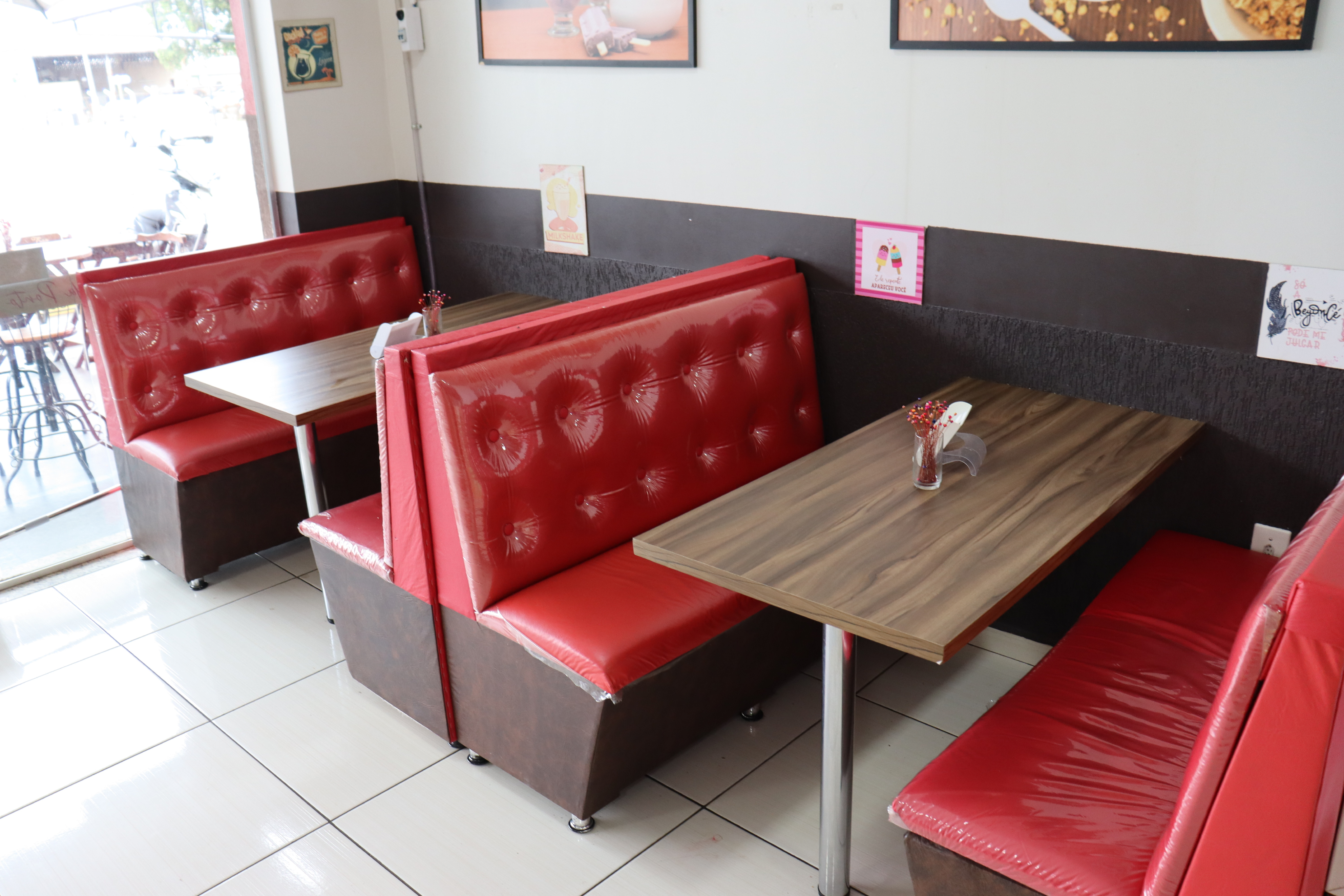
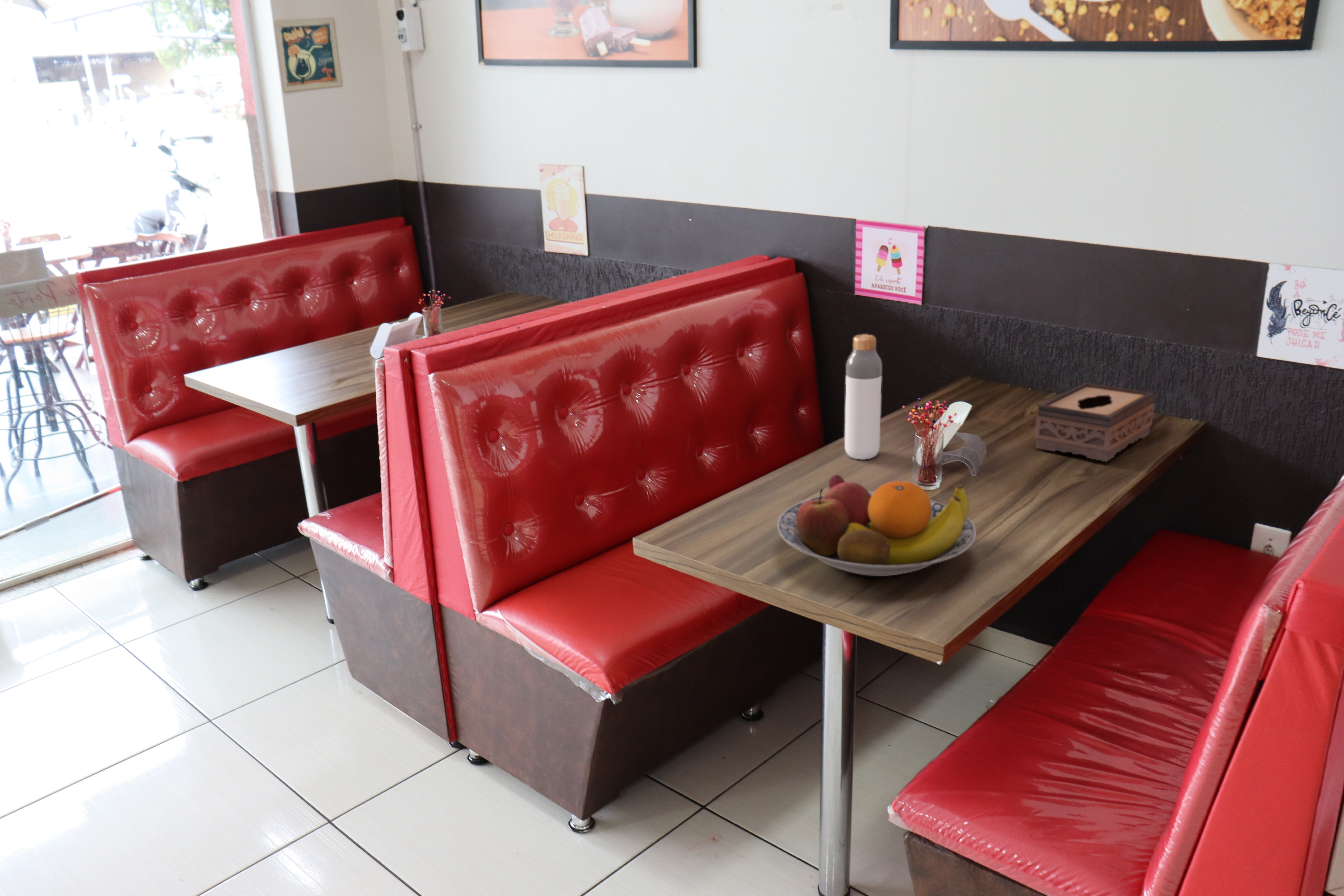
+ fruit bowl [777,474,976,576]
+ bottle [844,334,882,460]
+ tissue box [1034,383,1155,462]
